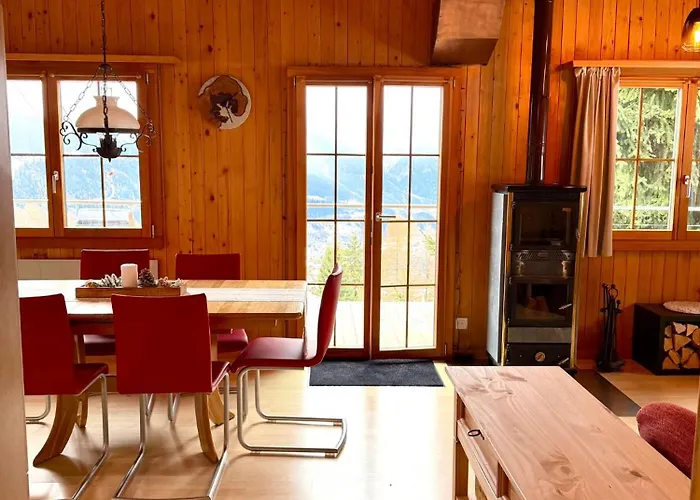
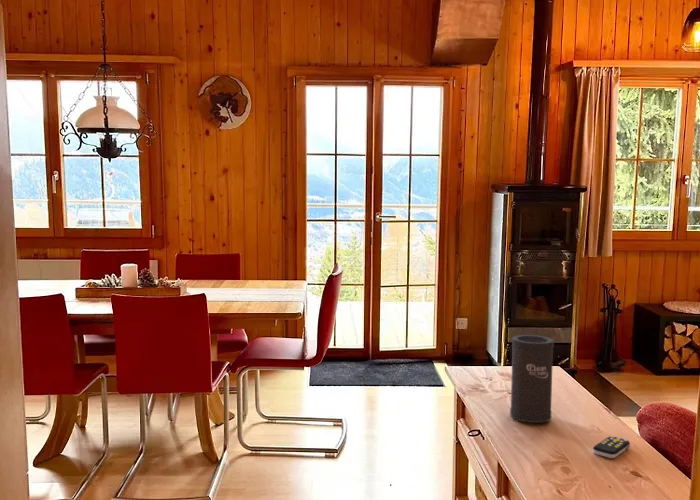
+ remote control [592,435,631,459]
+ speaker [509,334,555,424]
